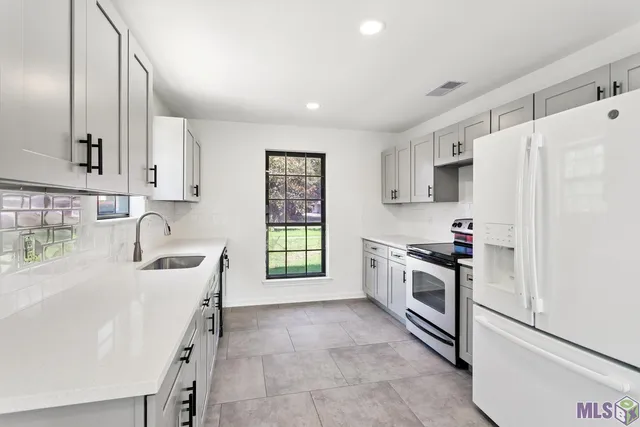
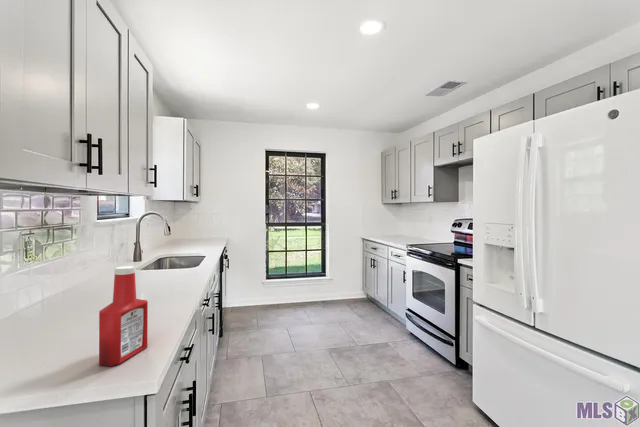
+ soap bottle [98,265,149,367]
